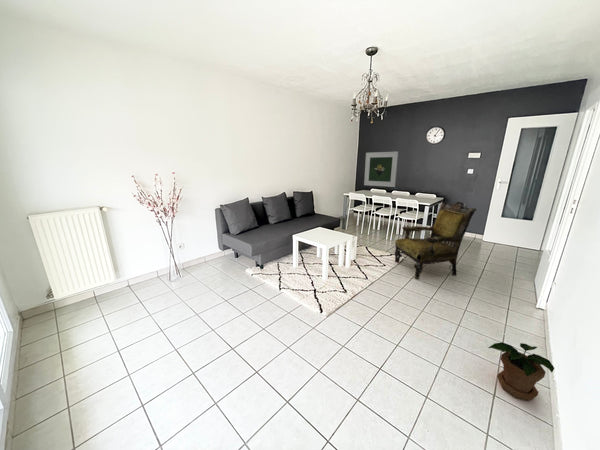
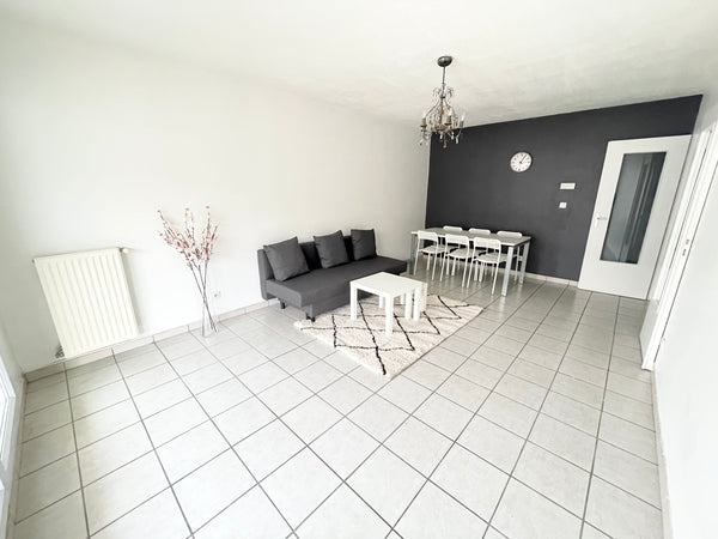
- potted plant [487,341,555,402]
- armchair [394,201,477,280]
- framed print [363,151,399,188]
